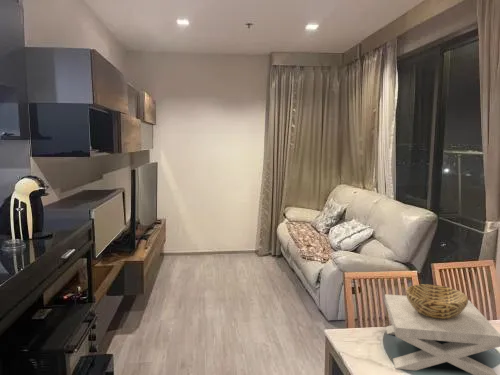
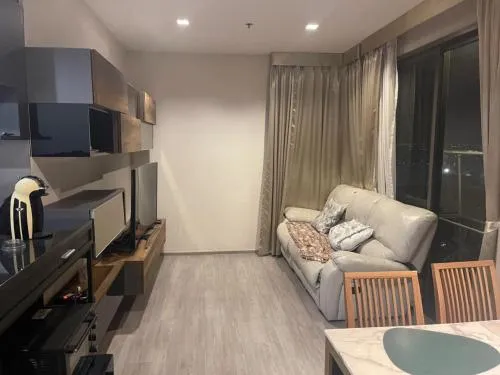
- decorative bowl [384,283,500,375]
